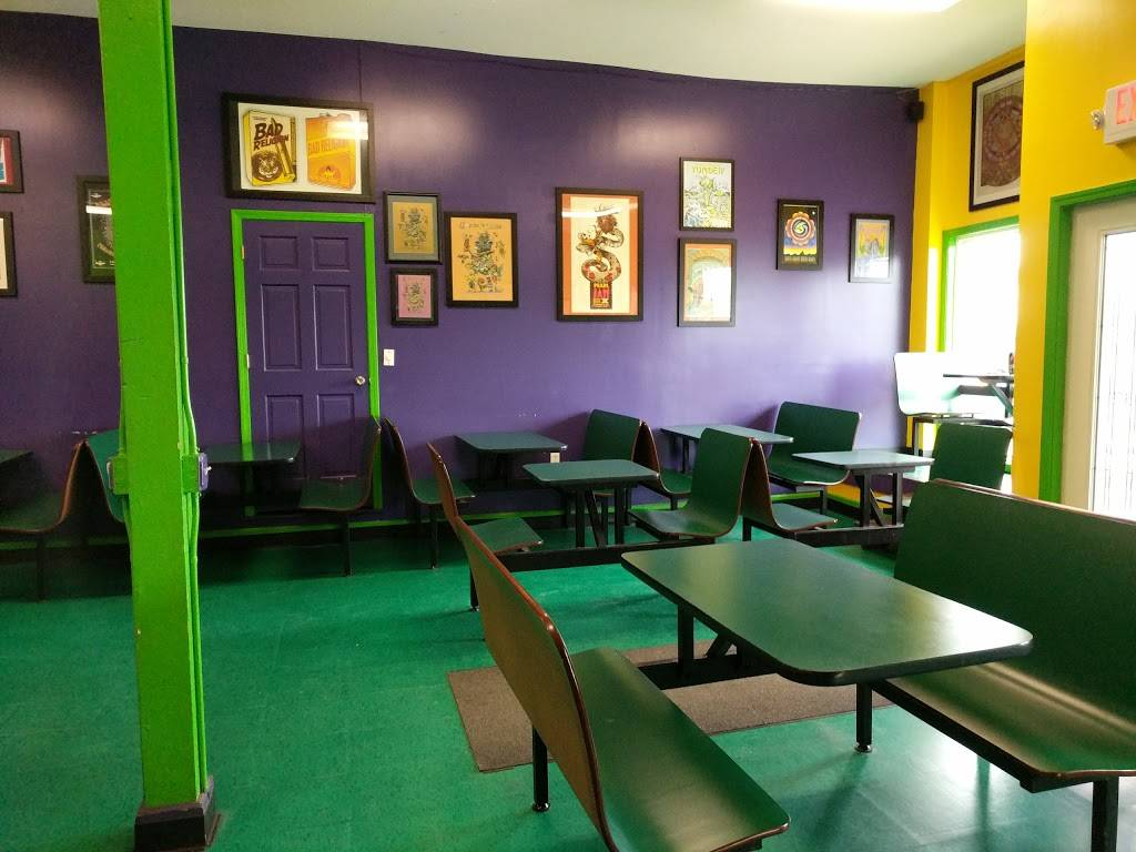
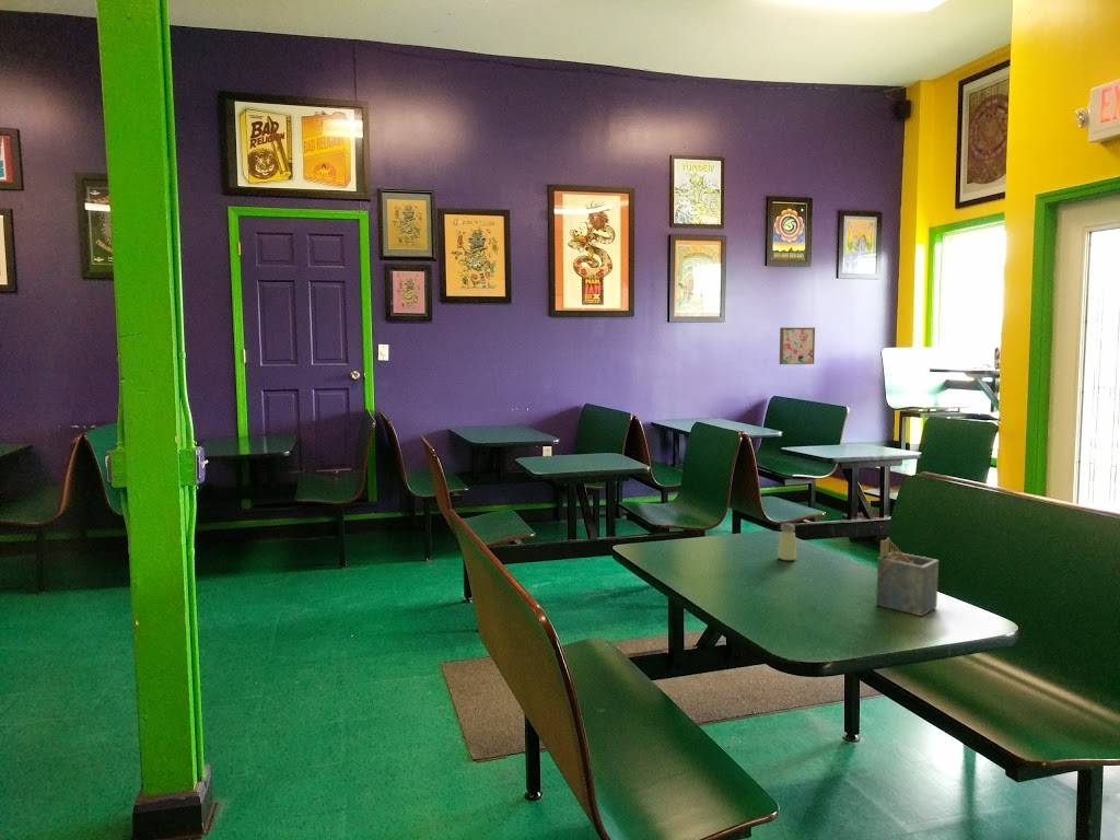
+ wall art [779,326,816,365]
+ napkin holder [875,537,940,617]
+ saltshaker [777,522,797,561]
